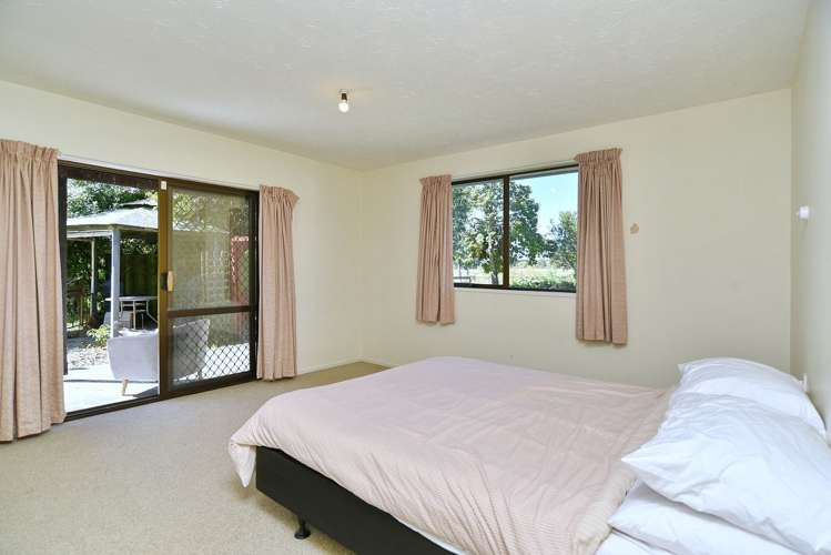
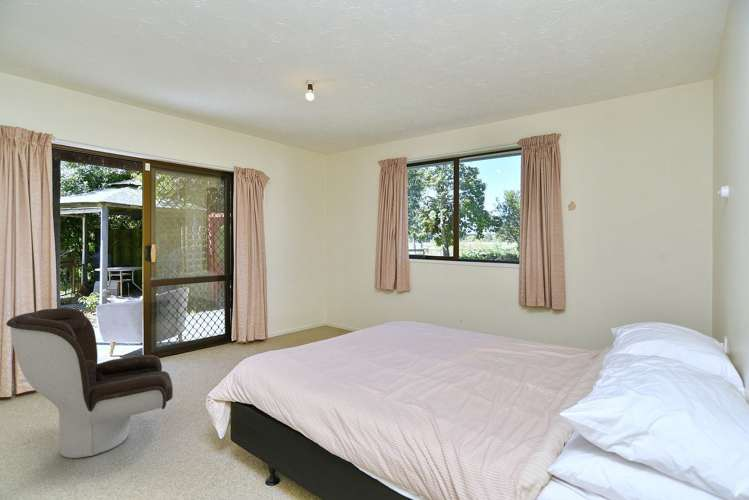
+ chair [5,307,174,459]
